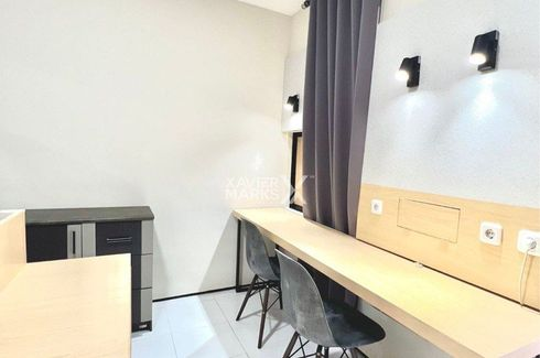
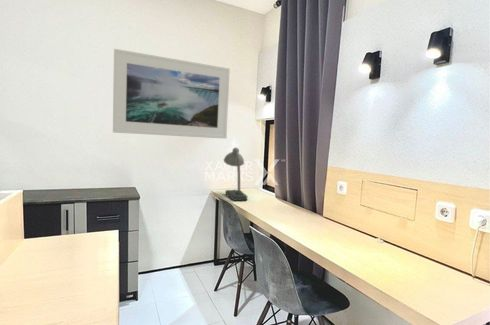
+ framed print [112,48,231,140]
+ desk lamp [223,146,248,202]
